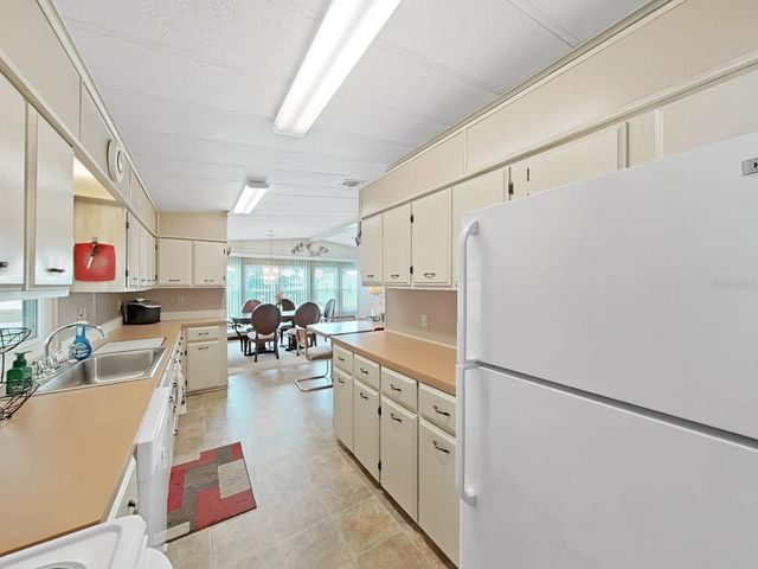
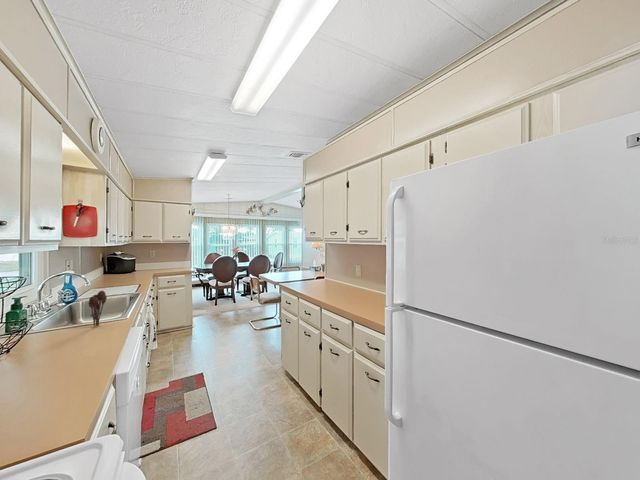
+ utensil holder [88,290,108,328]
